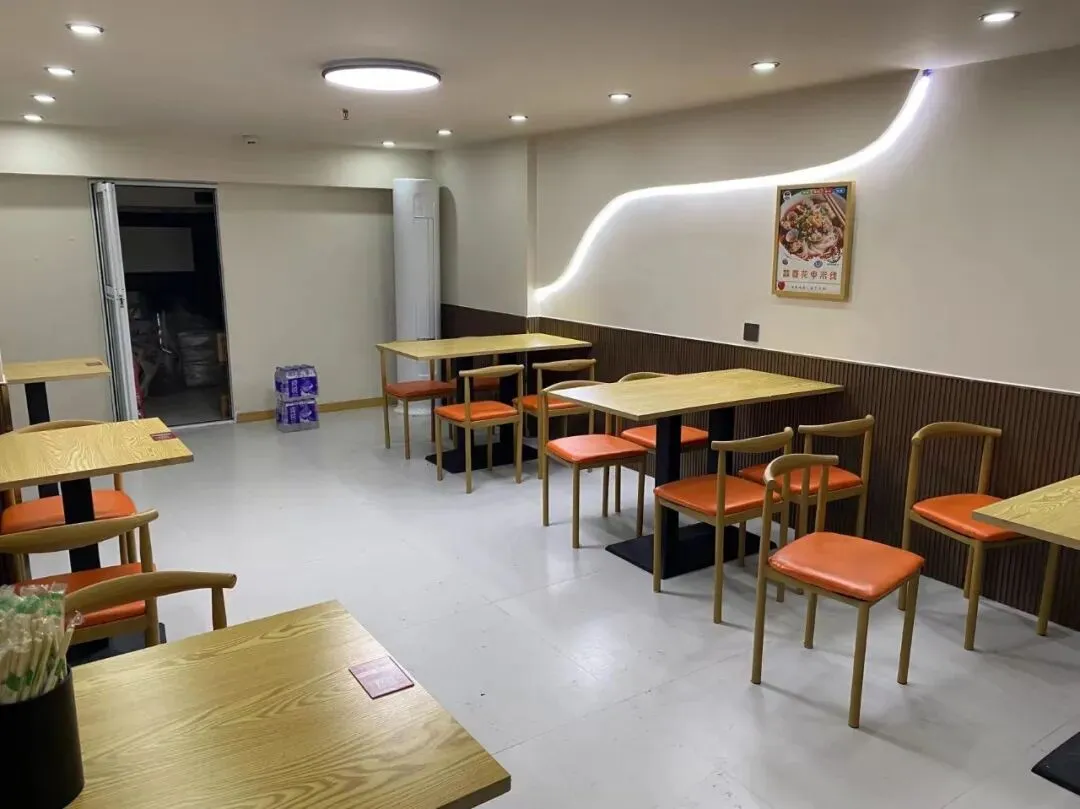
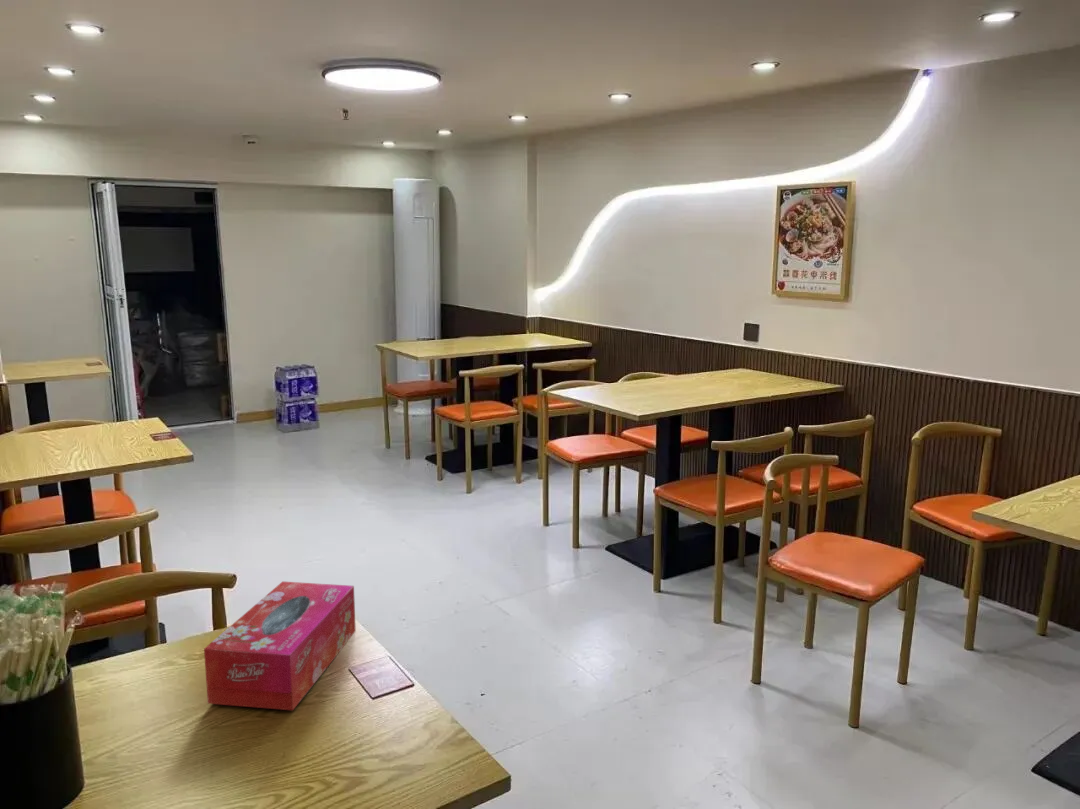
+ tissue box [203,580,357,712]
